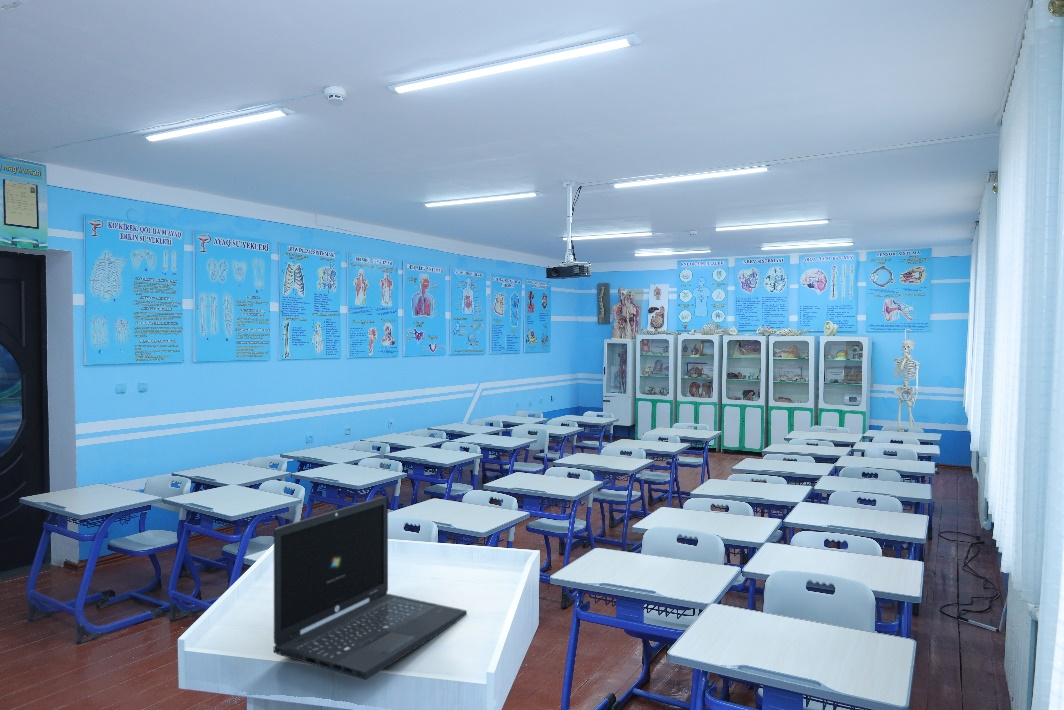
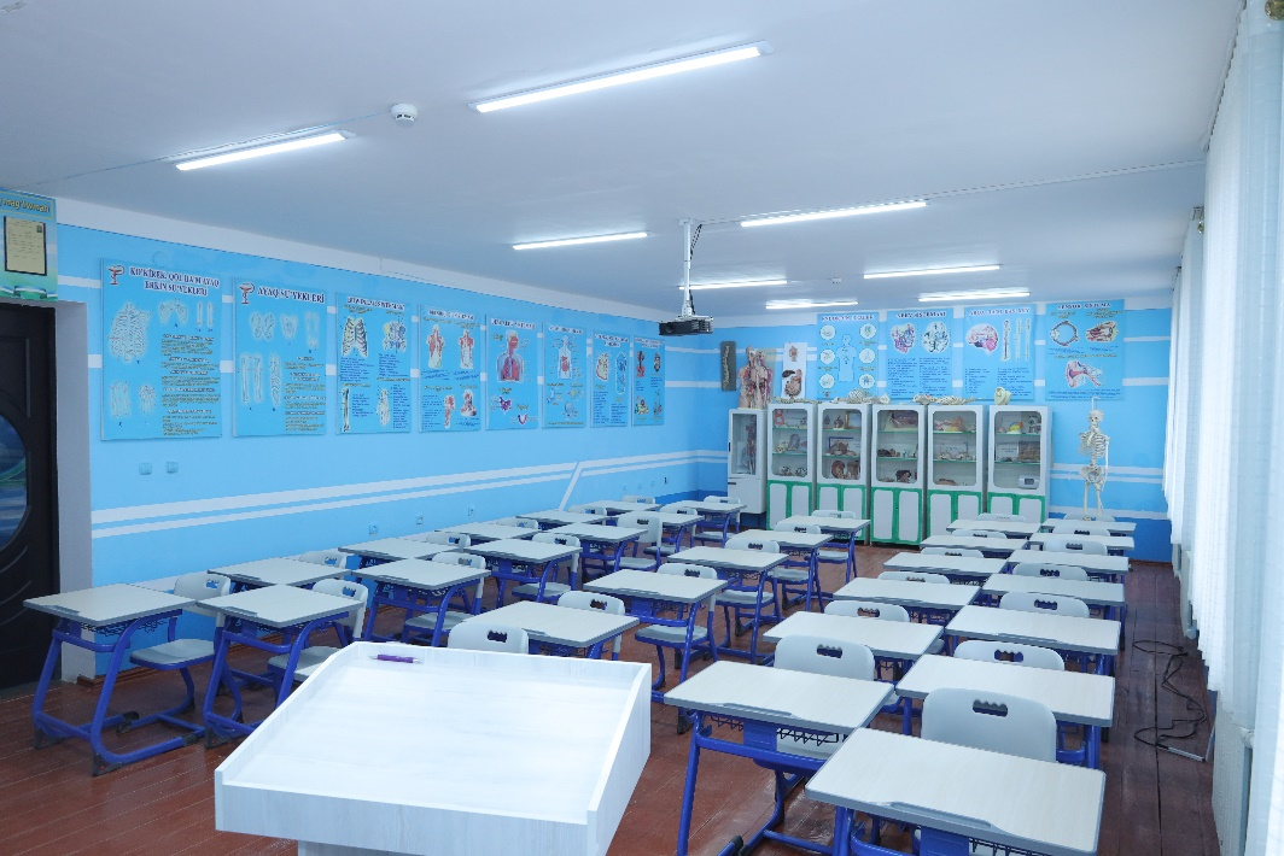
- laptop [273,496,468,681]
